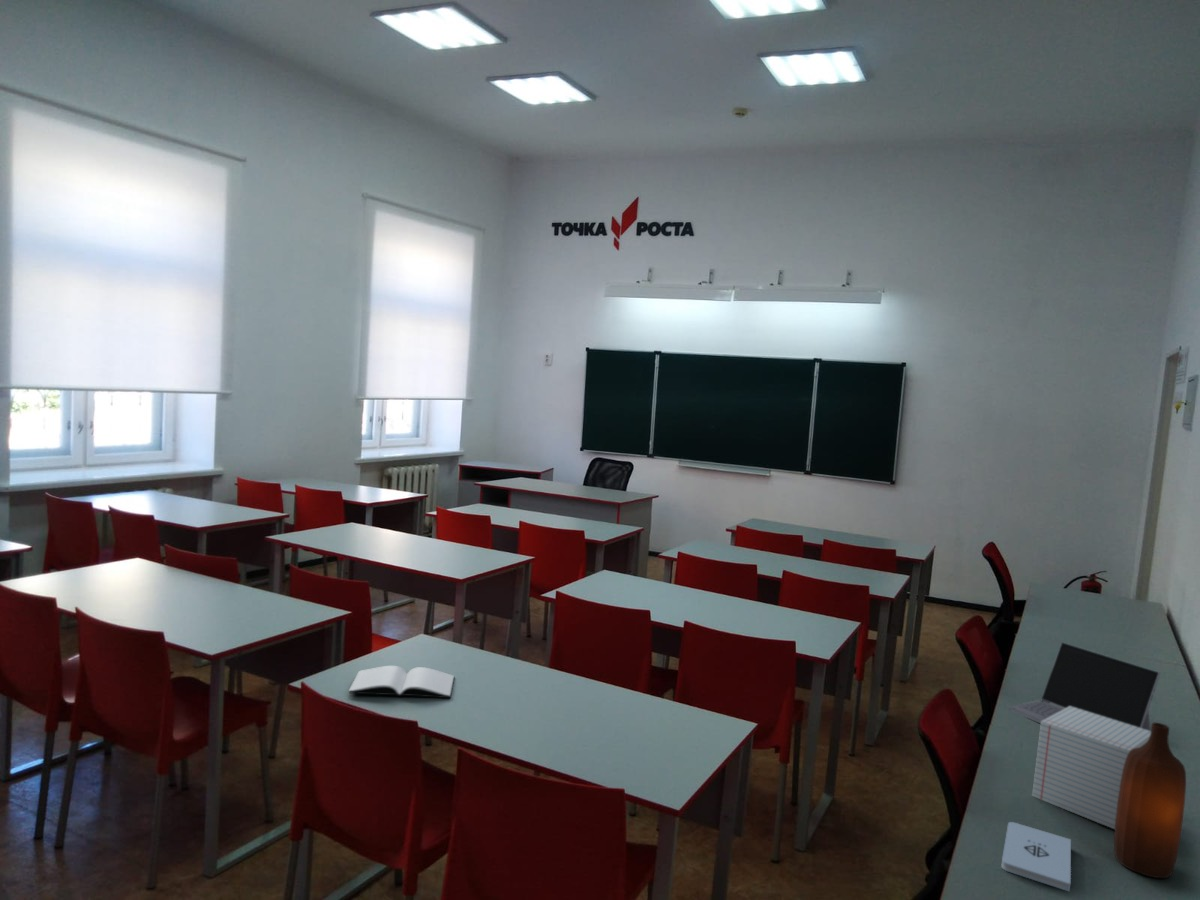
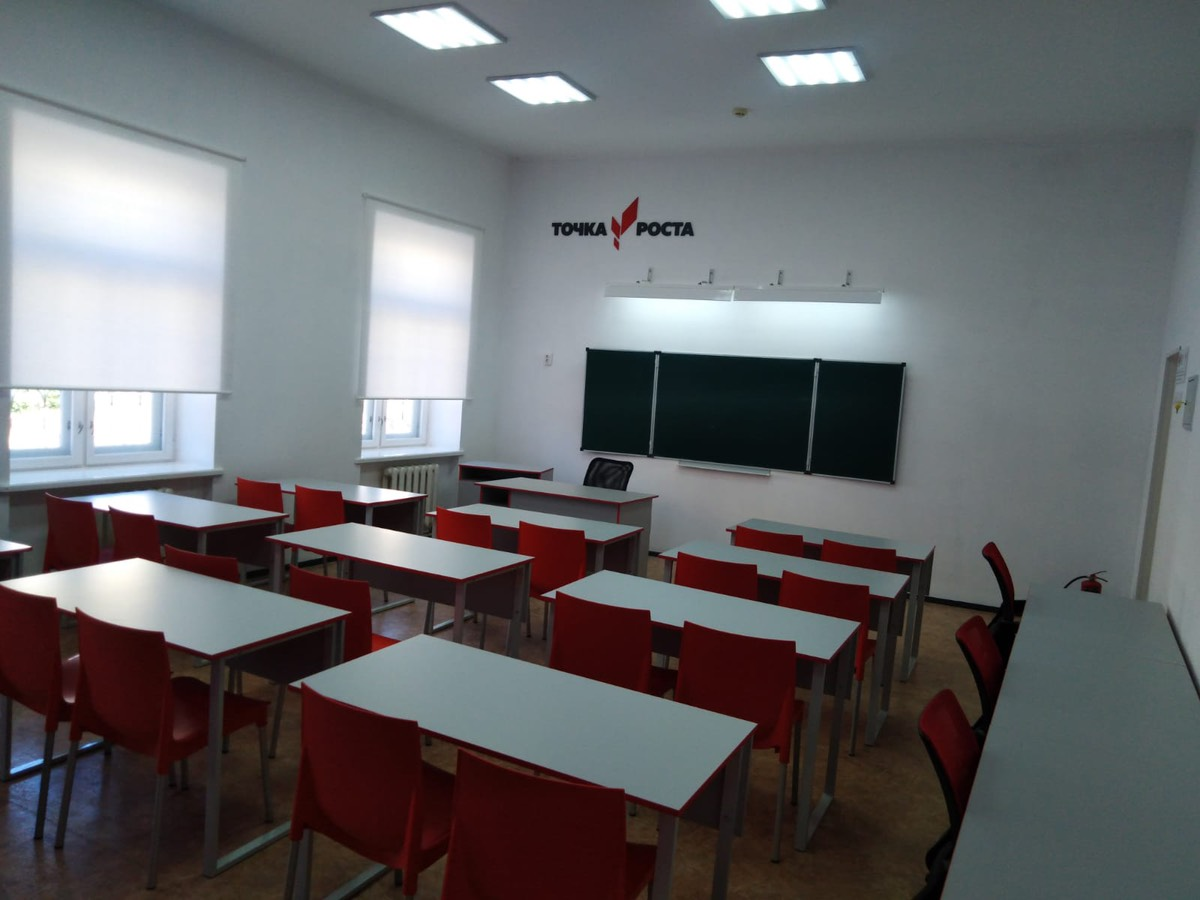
- notepad [1031,706,1151,830]
- bottle [1113,722,1187,879]
- laptop [1006,641,1162,731]
- book [348,665,455,699]
- notepad [1000,821,1072,893]
